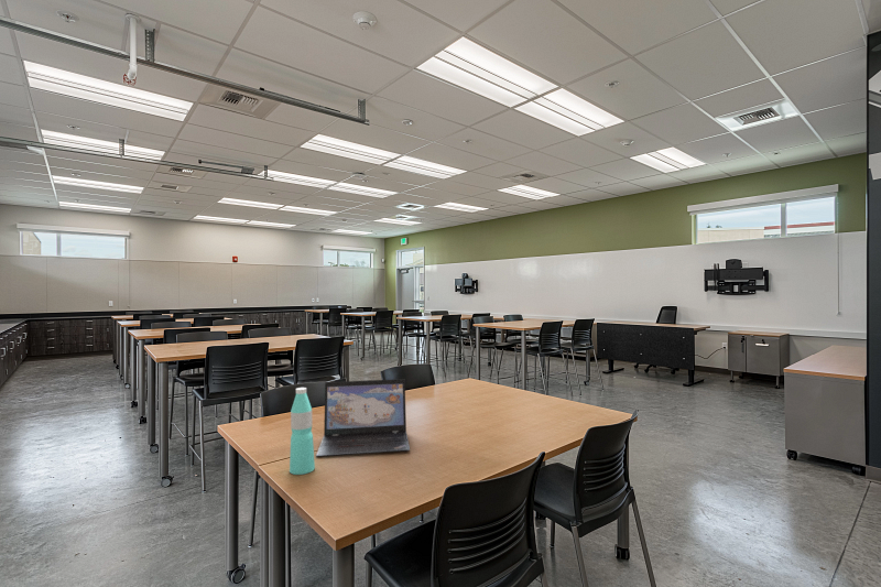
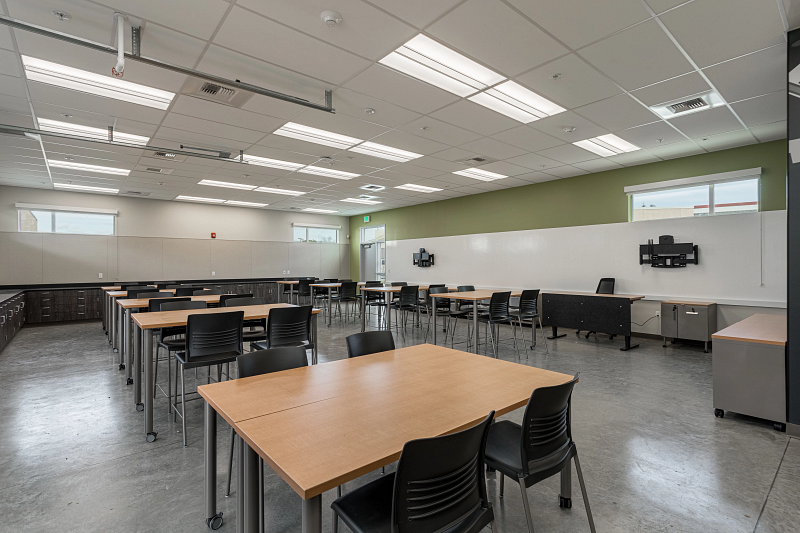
- laptop [315,378,411,458]
- water bottle [289,387,316,476]
